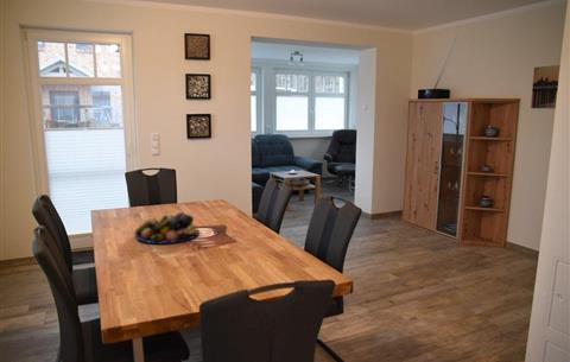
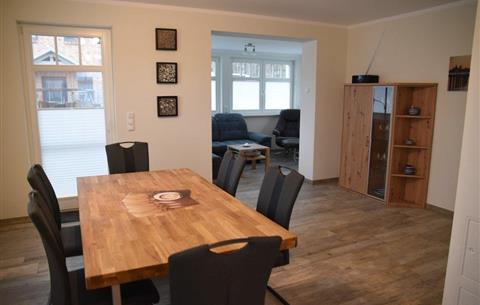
- fruit bowl [134,211,201,244]
